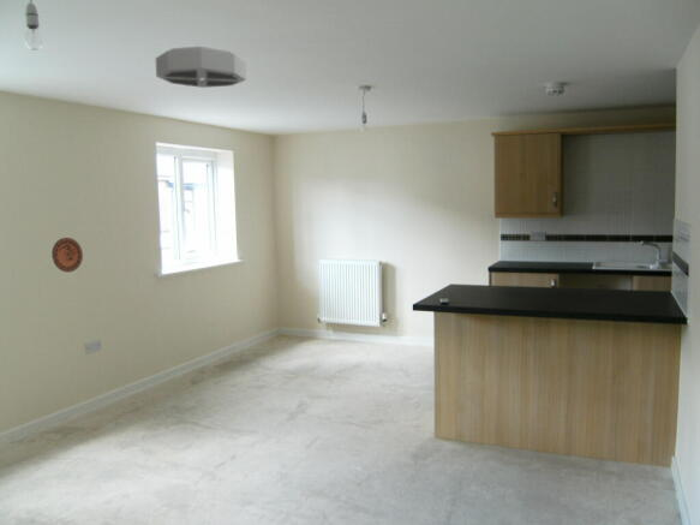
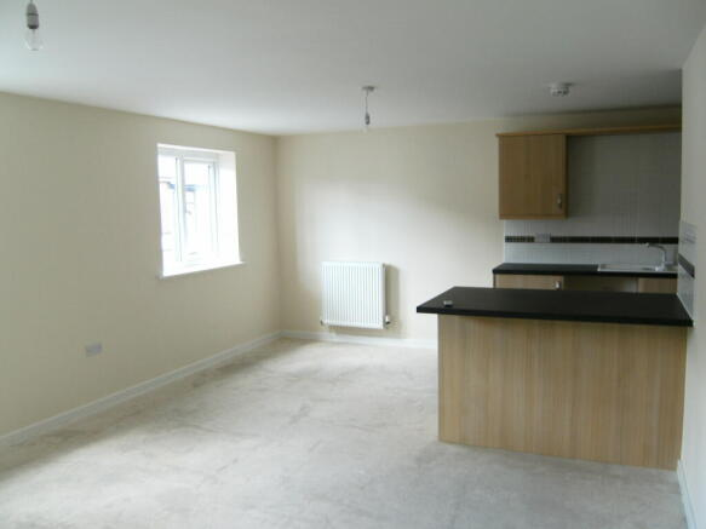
- decorative plate [50,237,84,273]
- ceiling light [155,46,247,89]
